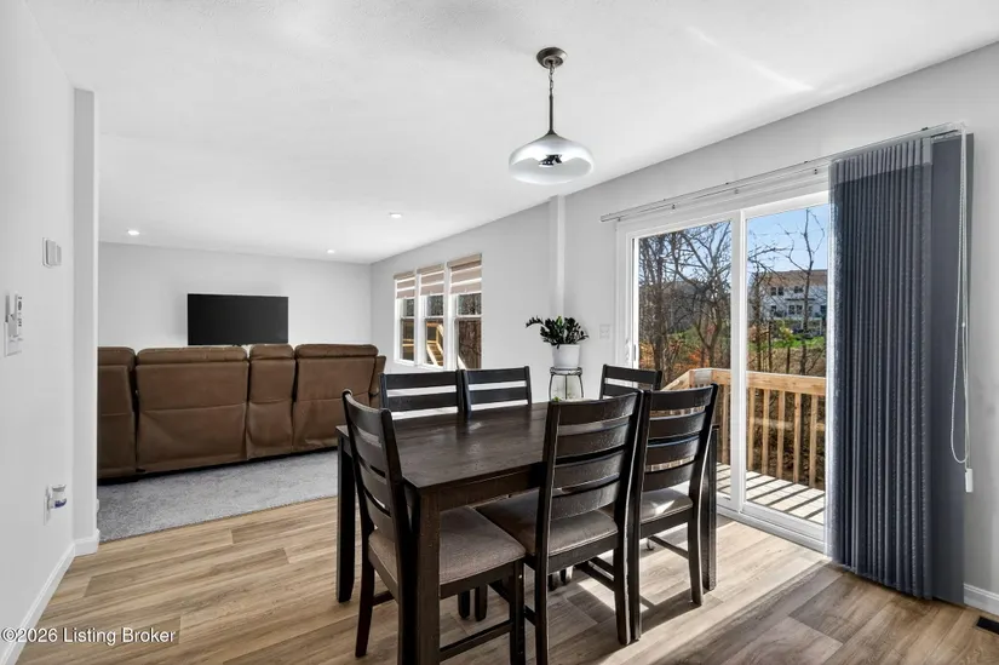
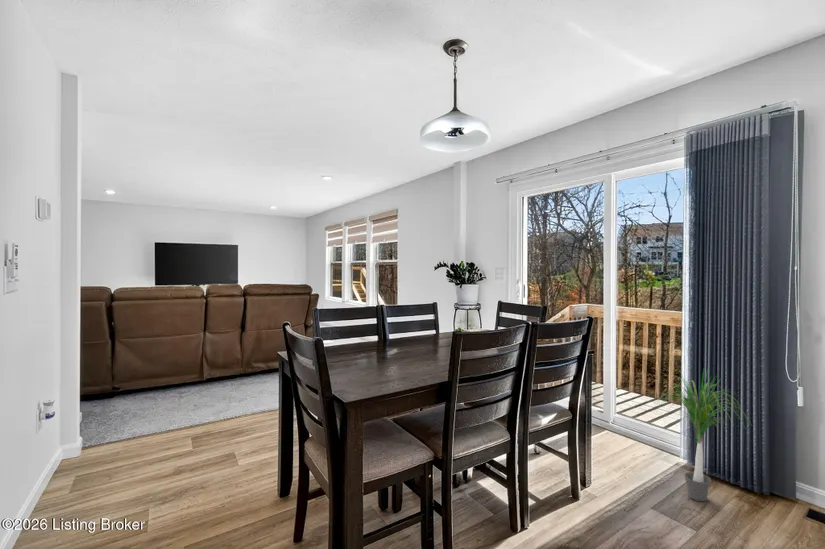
+ potted plant [650,366,752,502]
